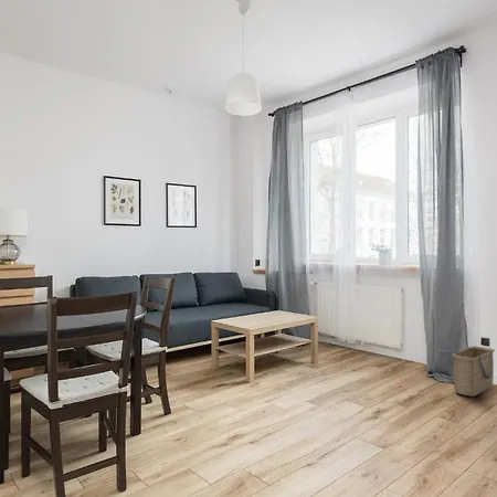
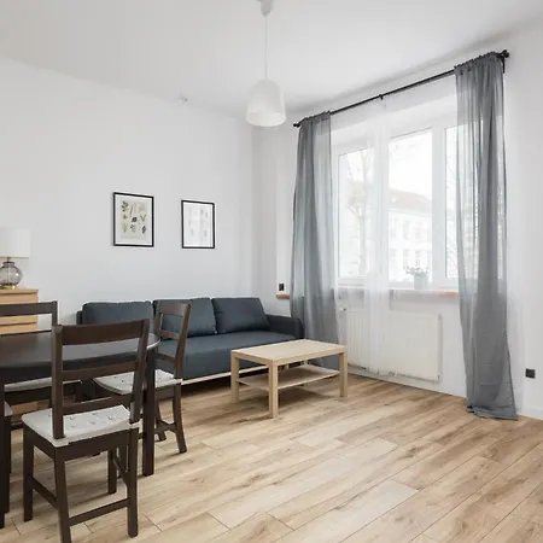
- basket [451,345,496,398]
